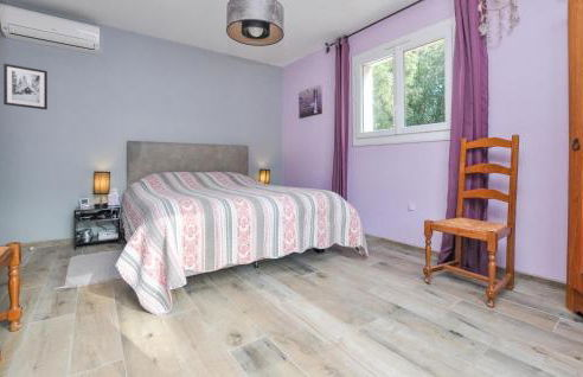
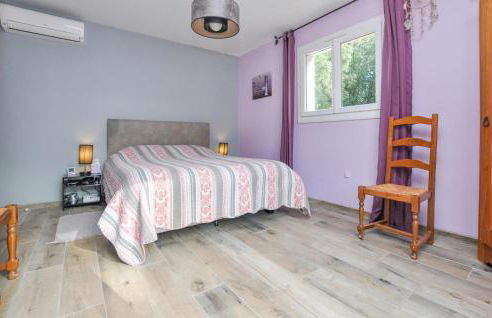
- wall art [2,63,49,111]
